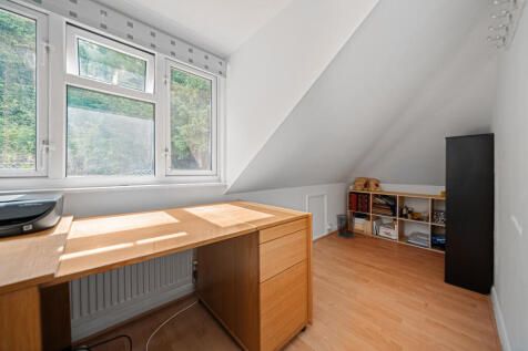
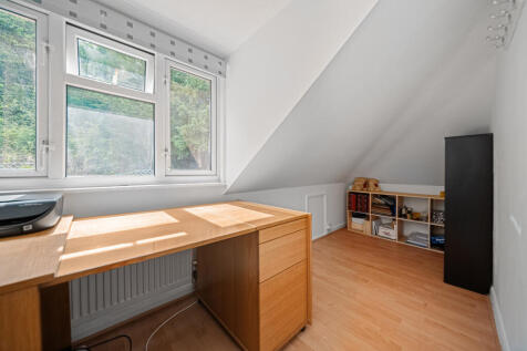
- waste bin [335,214,357,239]
